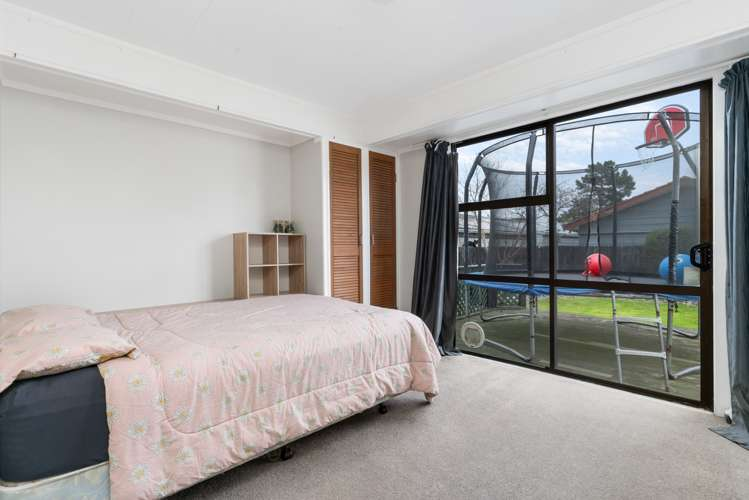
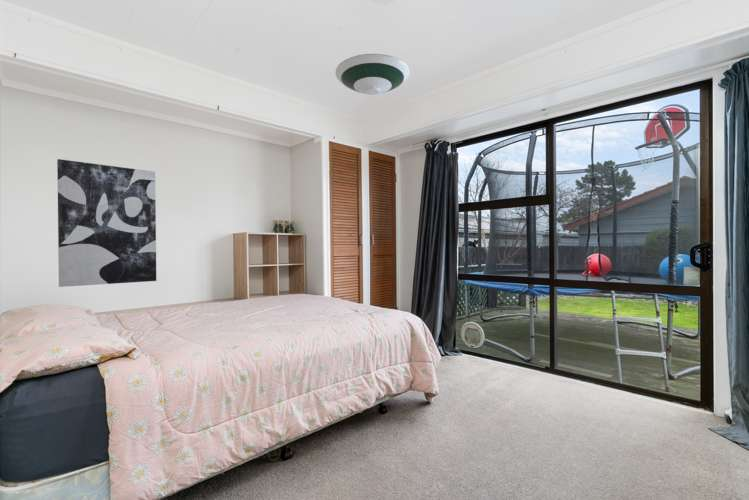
+ wall art [56,158,157,288]
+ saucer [335,53,411,96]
